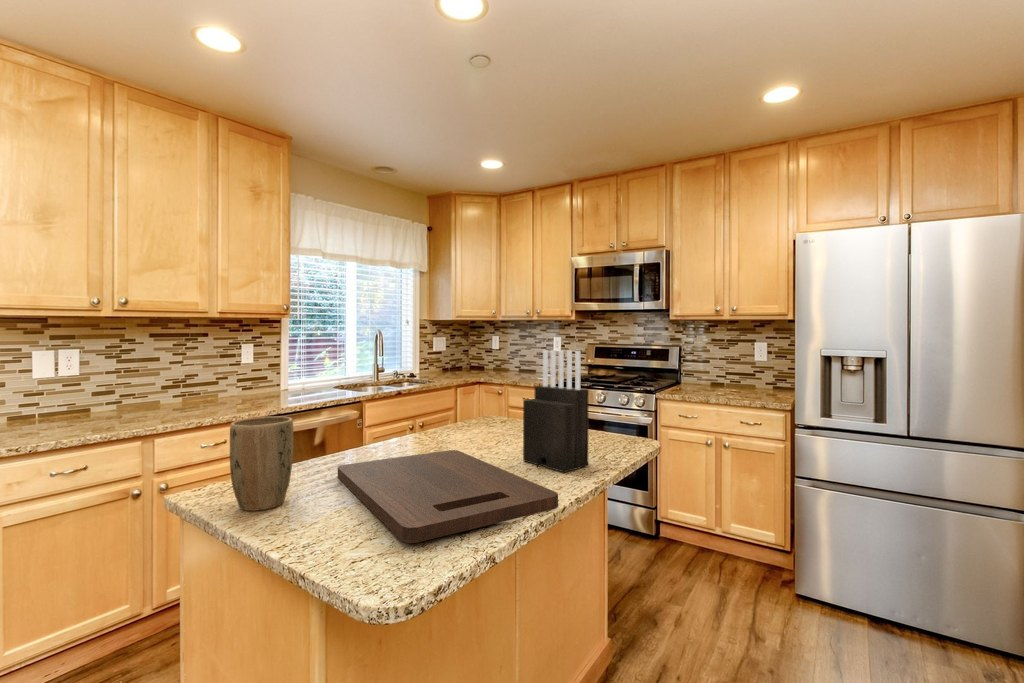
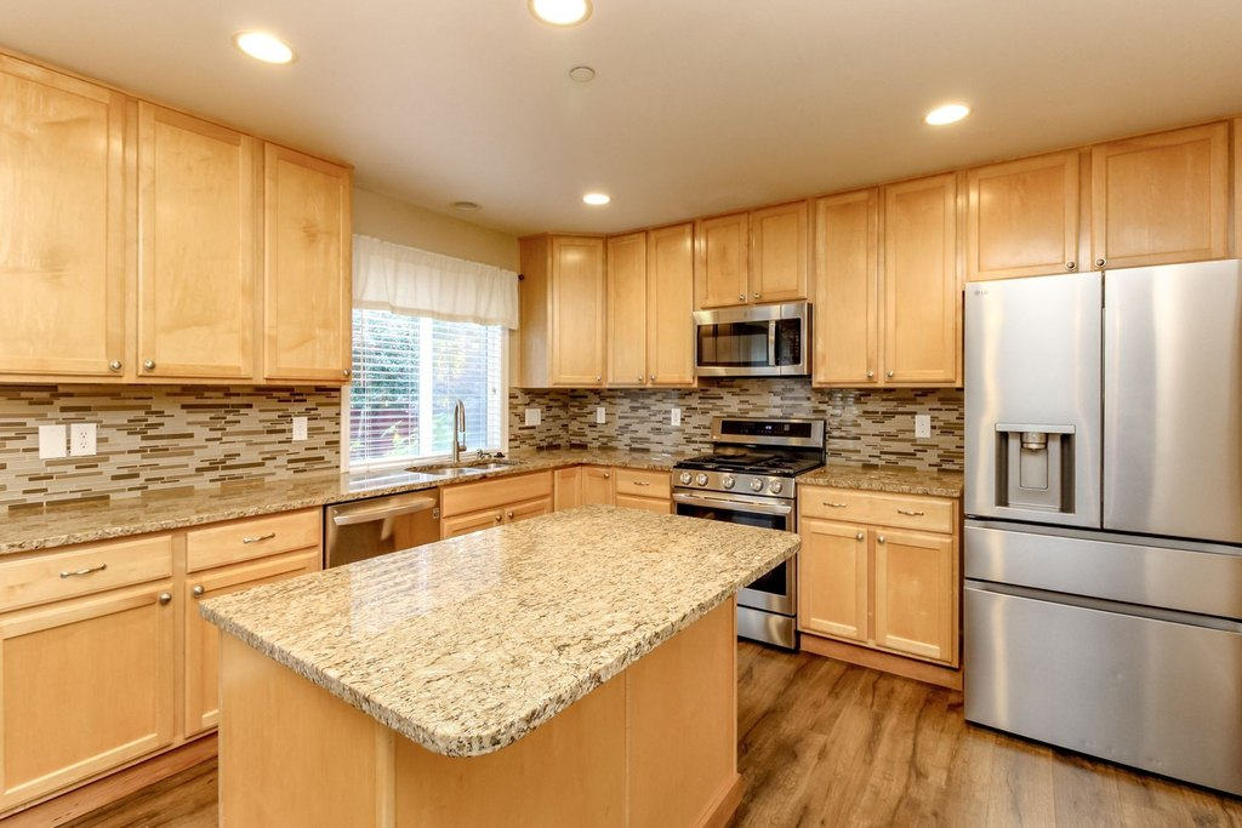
- knife block [522,349,590,474]
- cutting board [337,449,559,544]
- plant pot [229,415,295,512]
